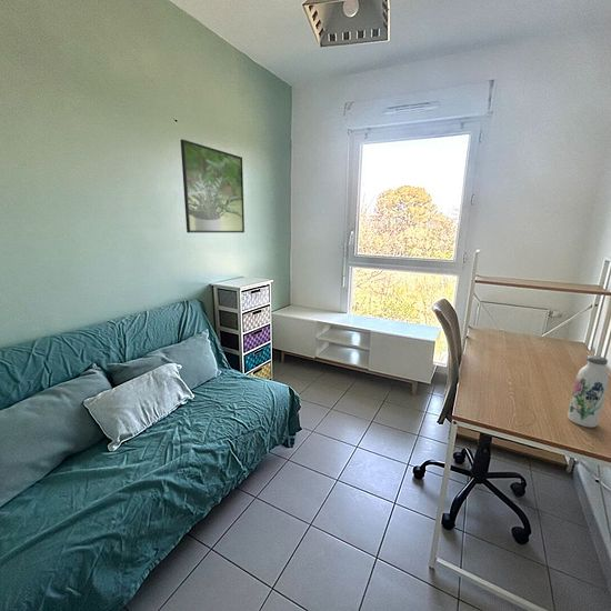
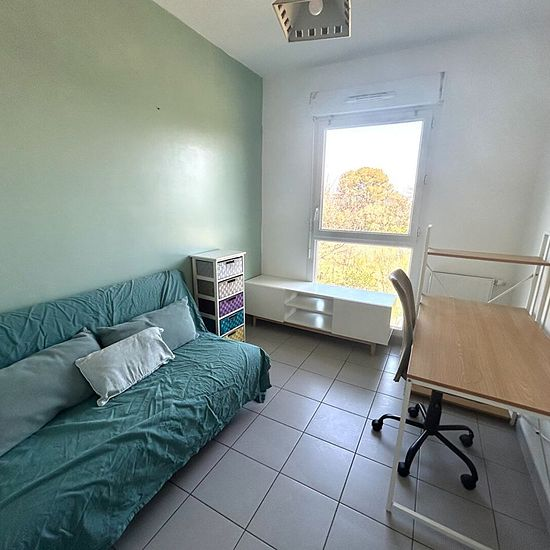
- water bottle [567,354,610,429]
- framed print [180,139,246,233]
